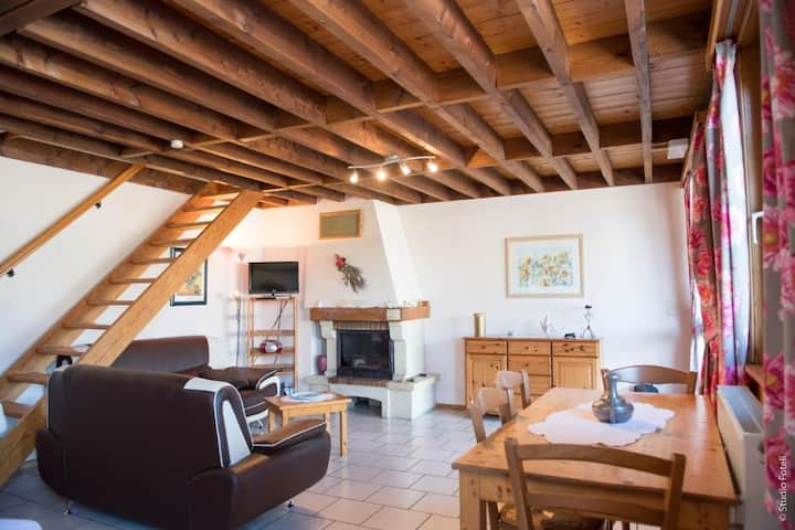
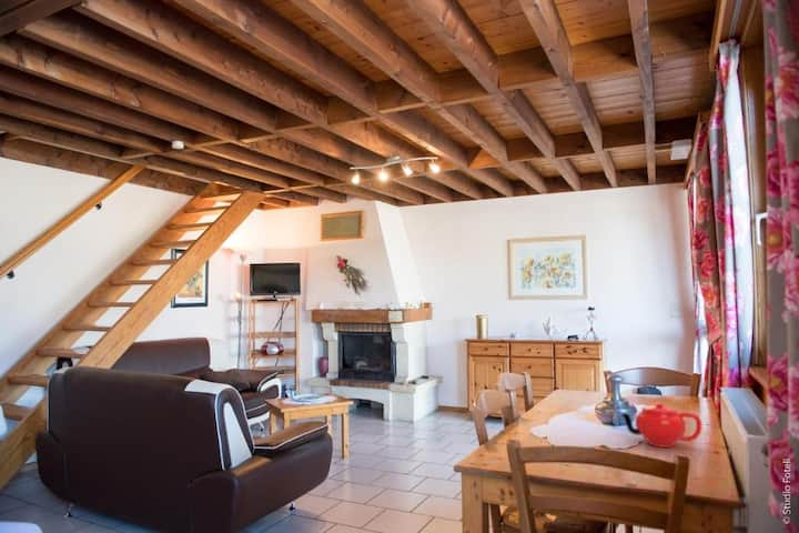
+ teapot [619,402,702,449]
